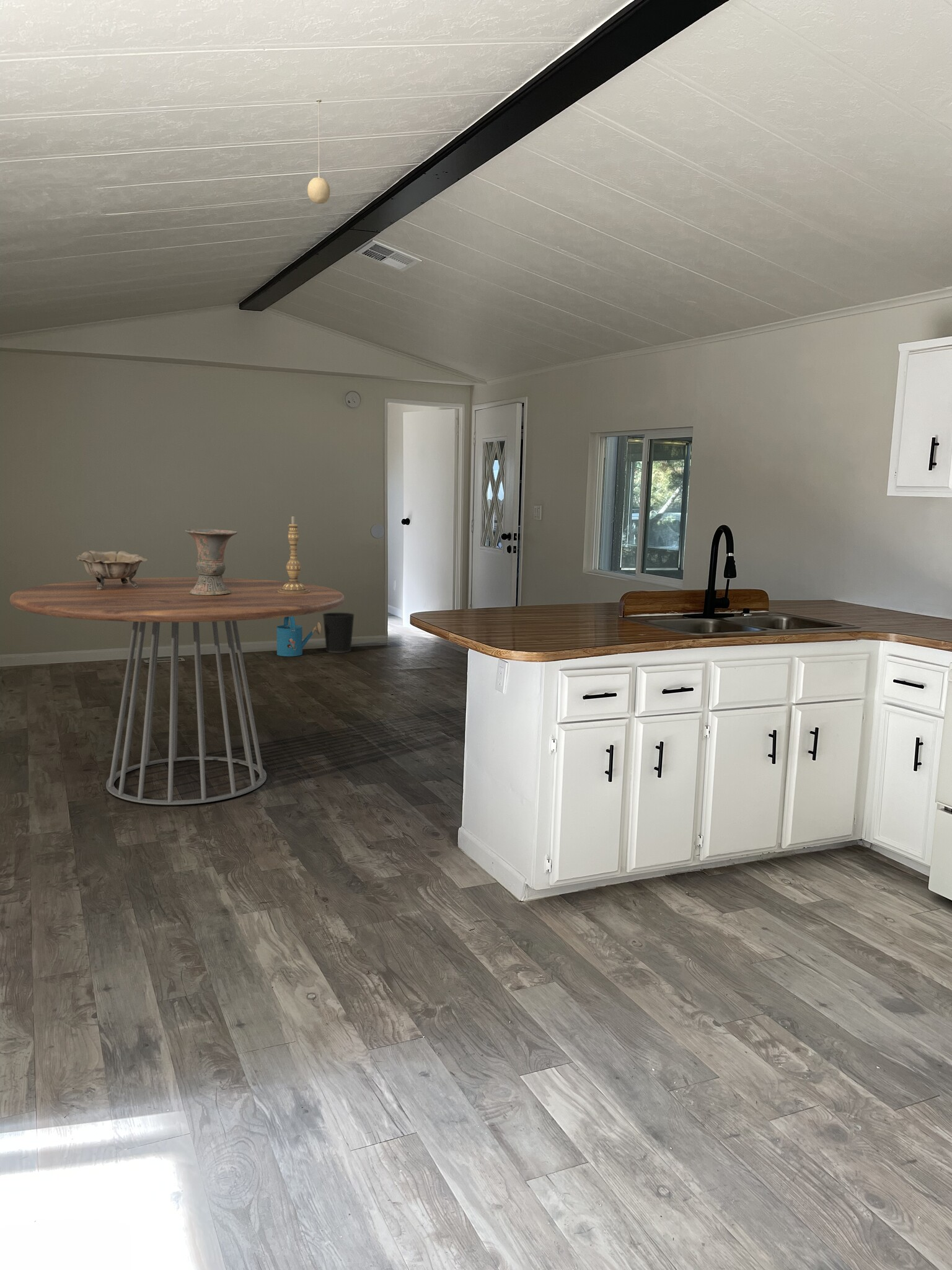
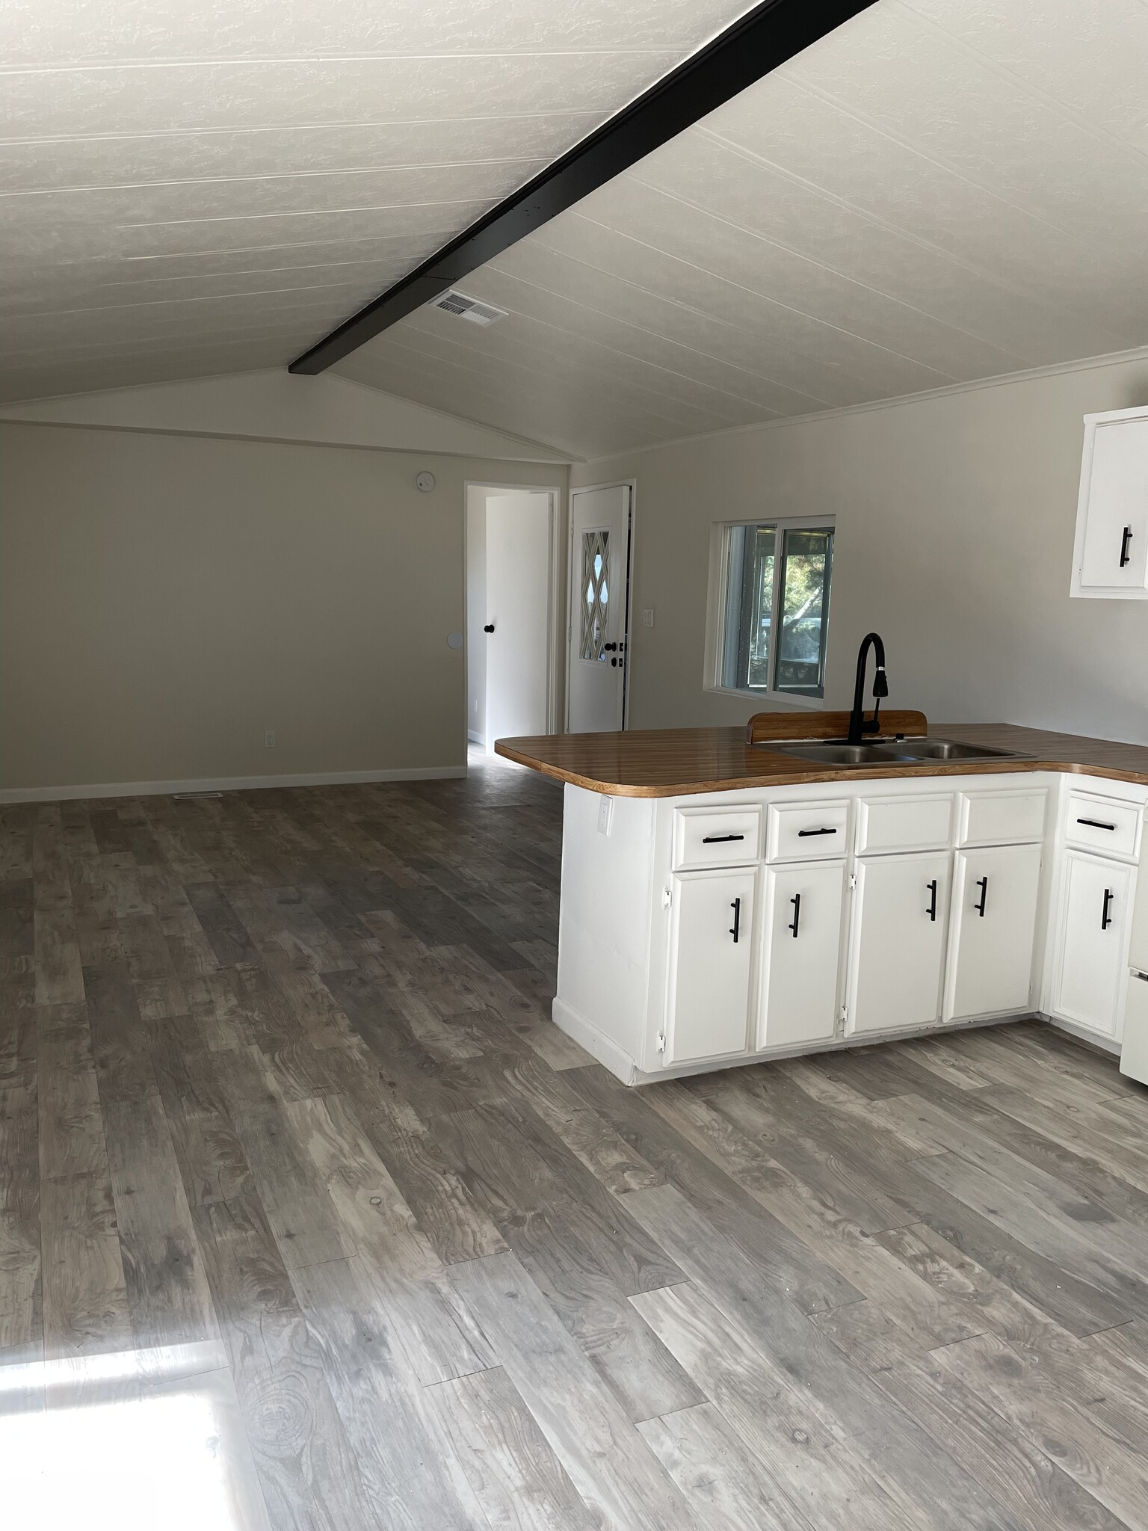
- watering can [276,616,322,657]
- decorative bowl [76,550,148,590]
- pendant light [307,99,330,205]
- dining table [9,577,345,806]
- candlestick [278,516,310,593]
- wastebasket [322,612,355,654]
- vase [185,528,238,595]
